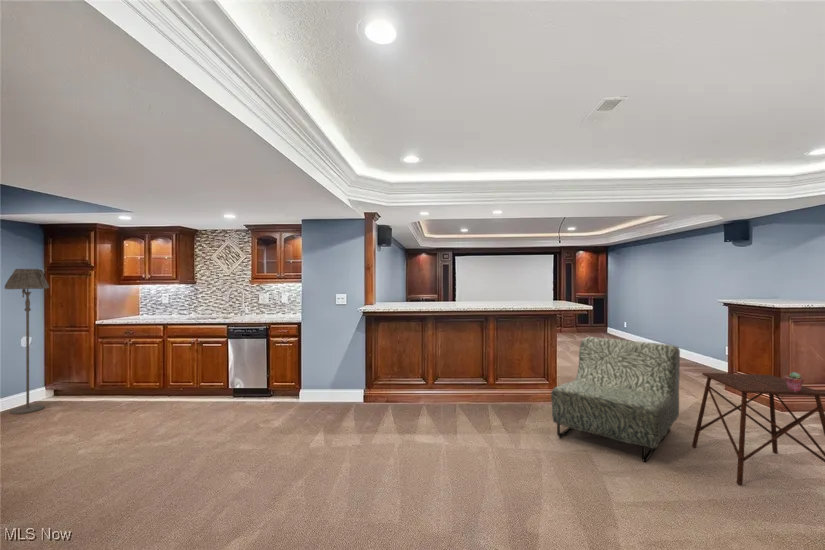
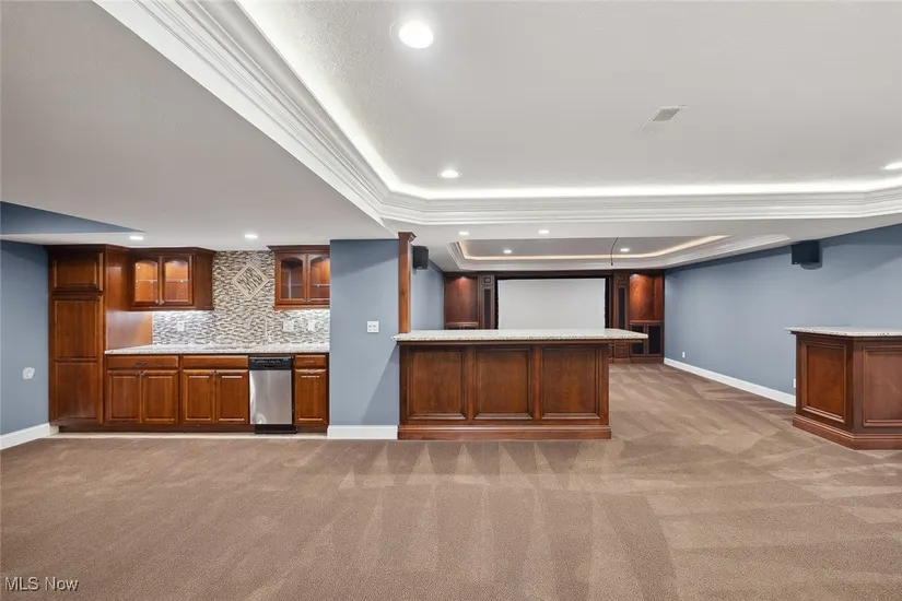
- armchair [550,336,681,463]
- side table [691,372,825,486]
- potted succulent [784,371,805,392]
- floor lamp [4,268,50,415]
